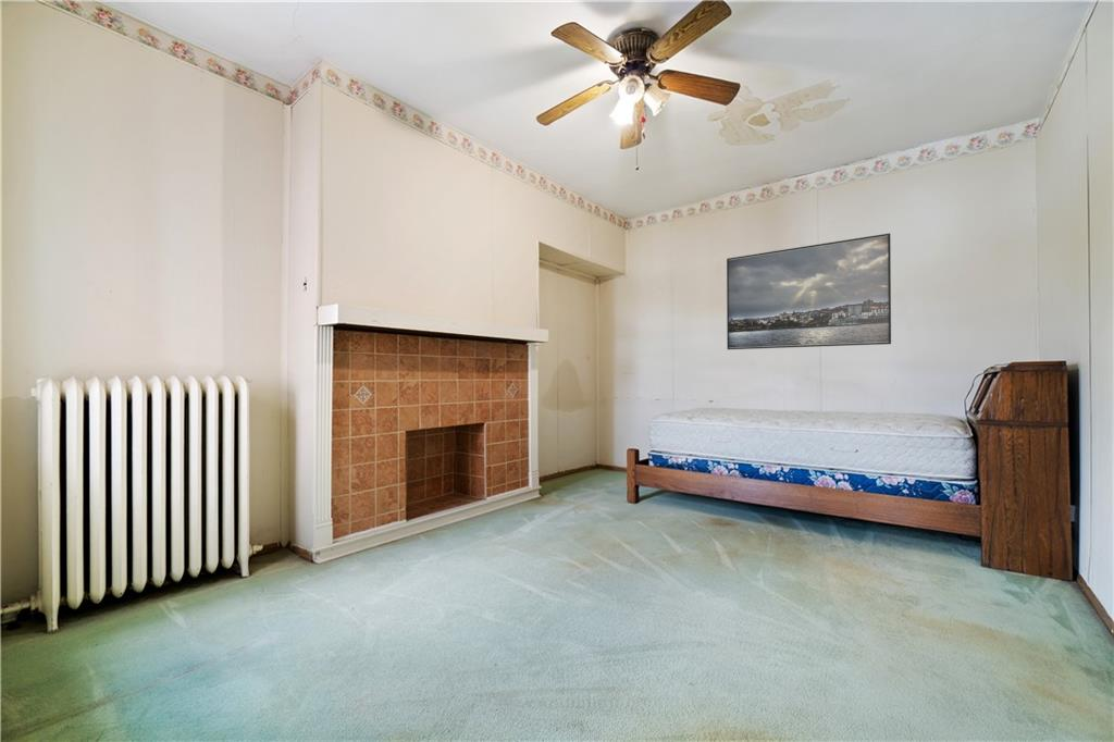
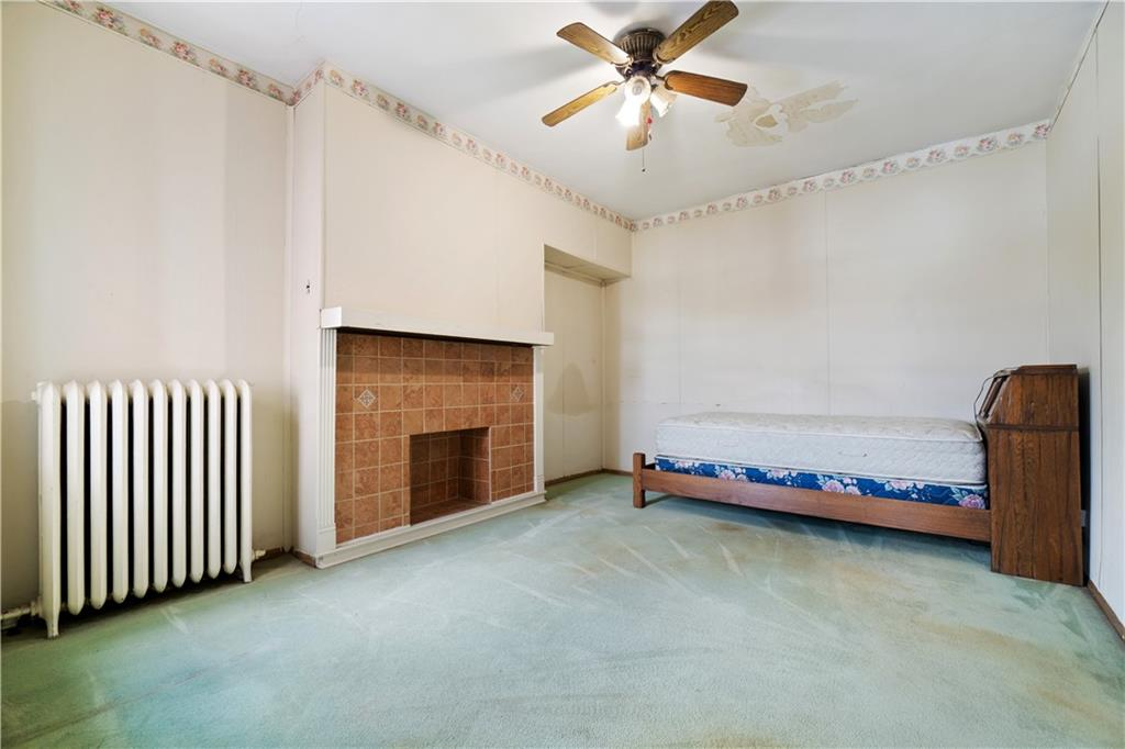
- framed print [726,232,892,350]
